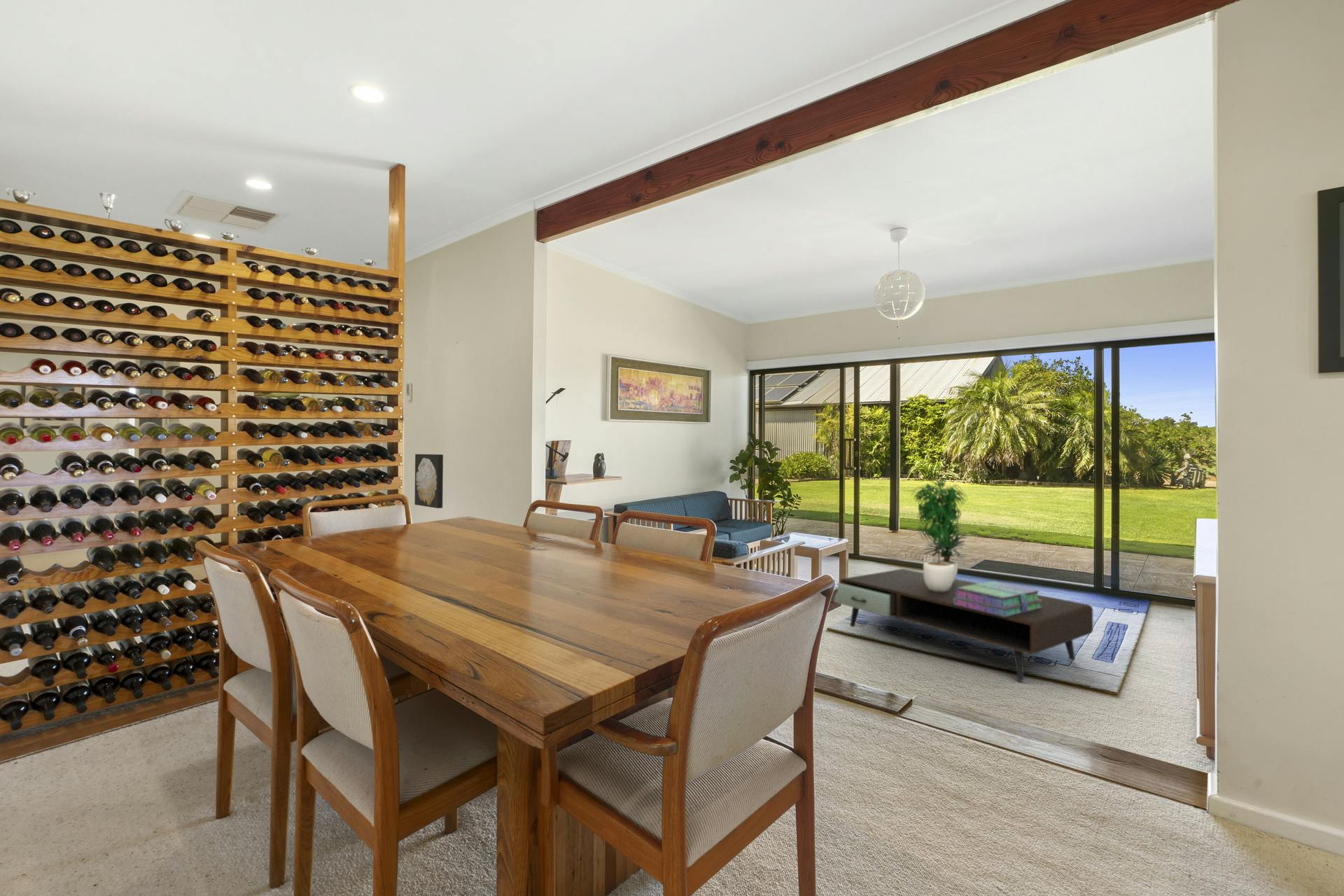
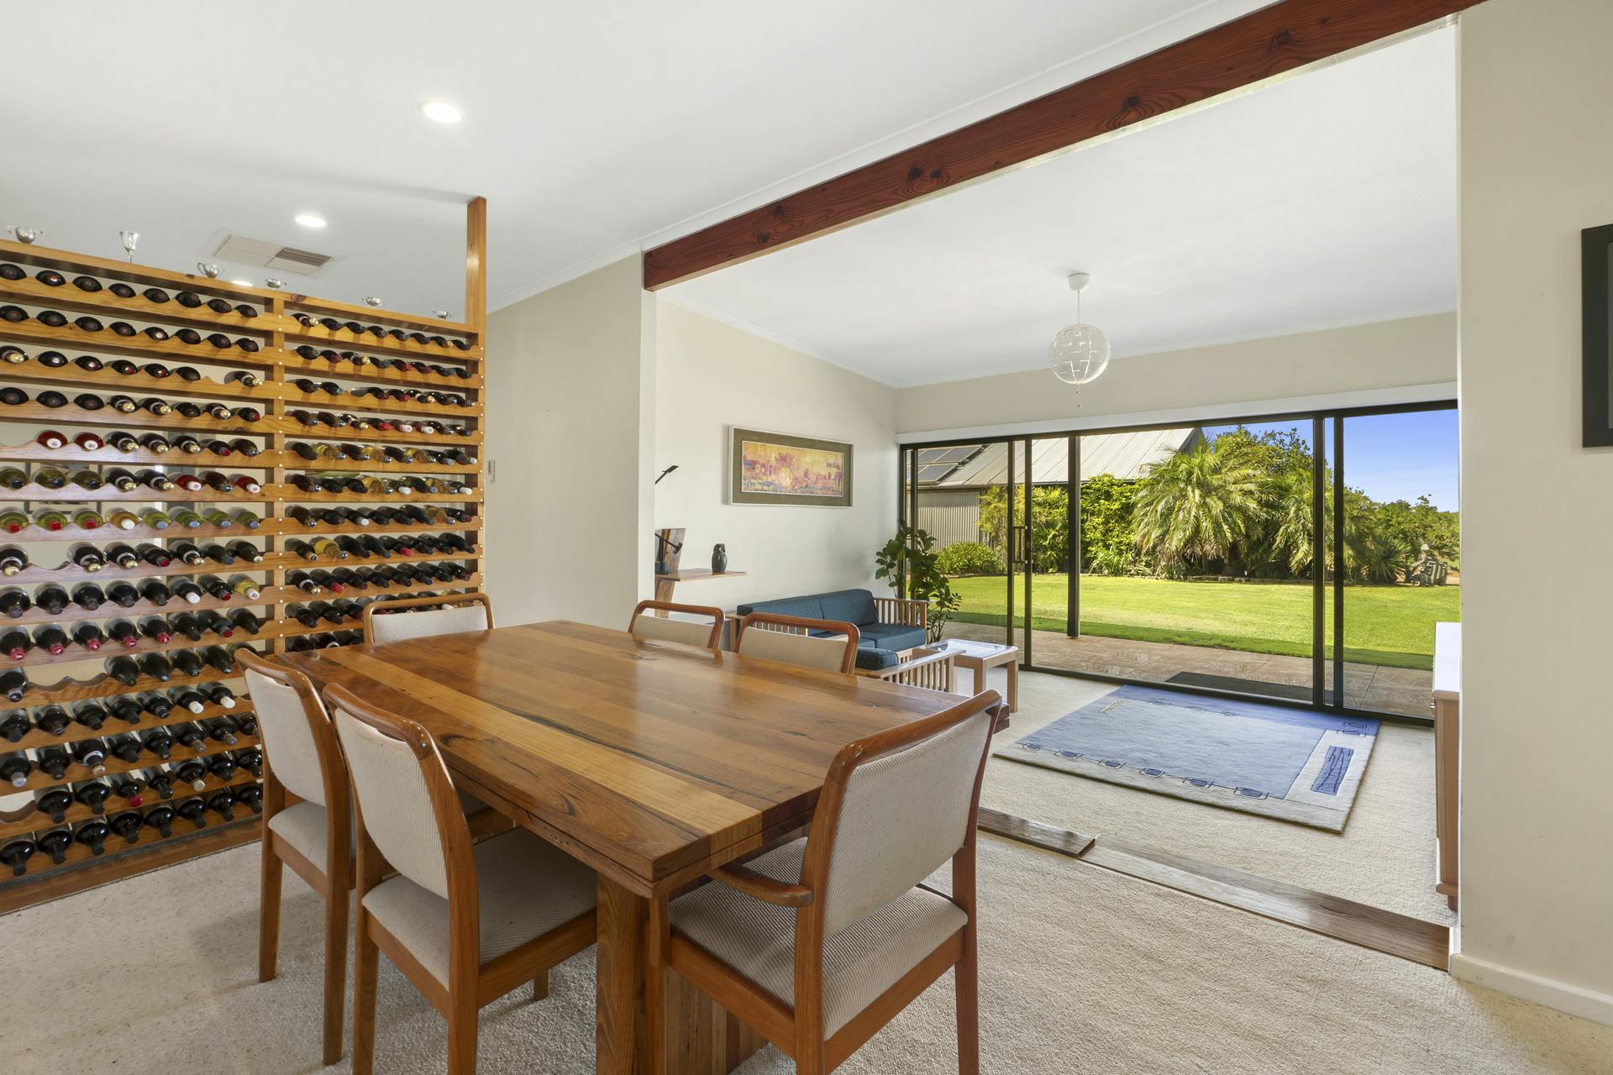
- stack of books [953,580,1042,617]
- wall art [414,454,444,509]
- potted plant [910,473,975,592]
- coffee table [833,568,1093,682]
